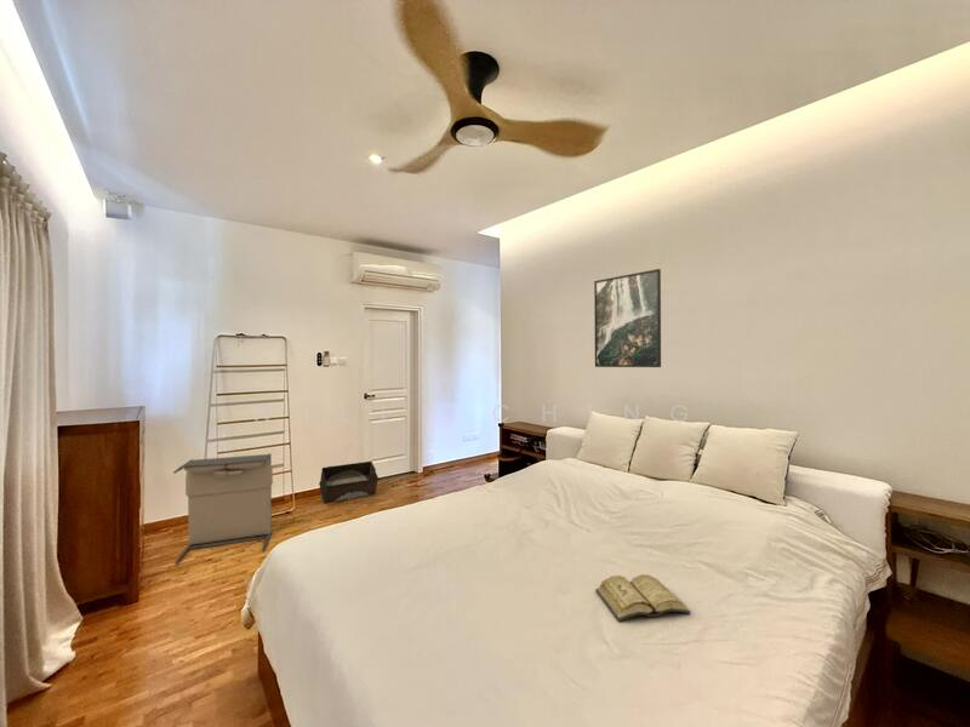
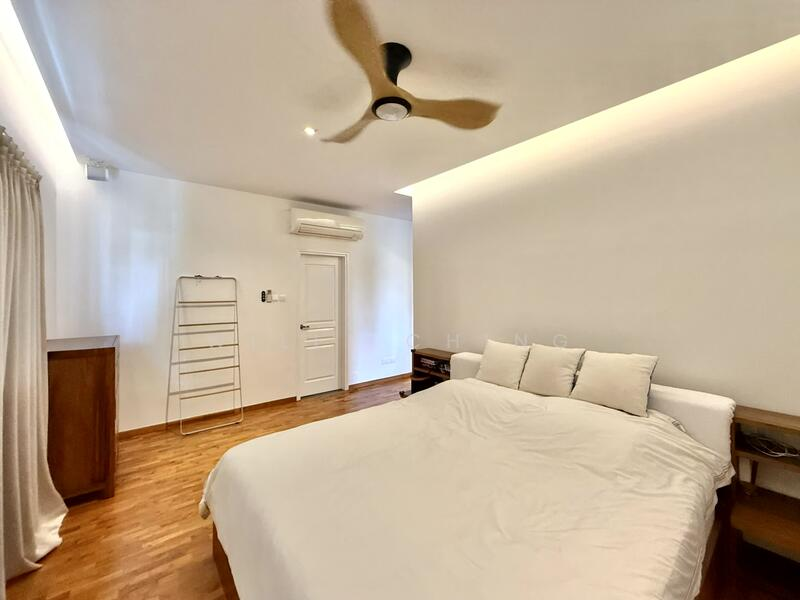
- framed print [593,268,662,368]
- laundry hamper [172,452,274,566]
- diary [594,573,692,623]
- storage bin [318,460,380,504]
